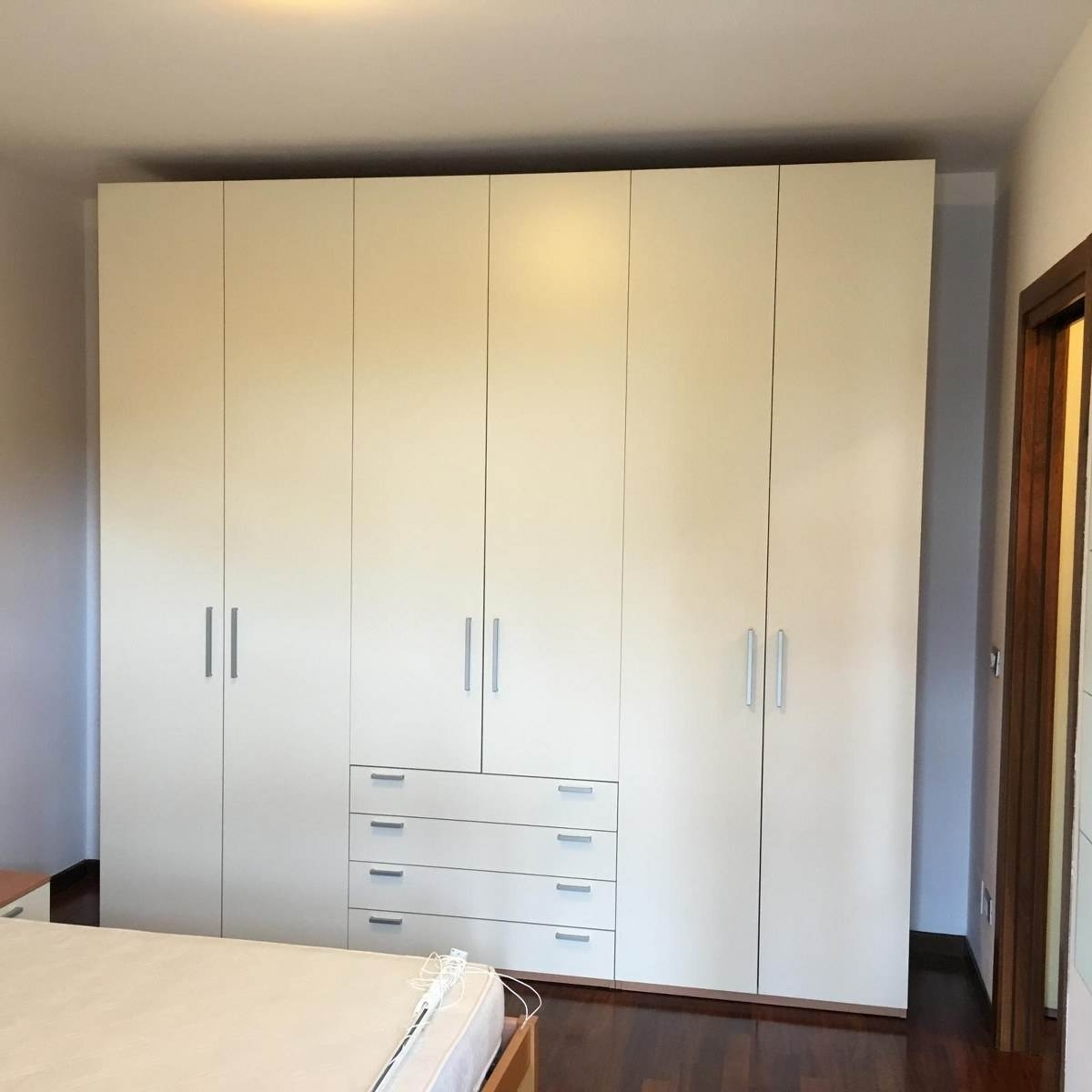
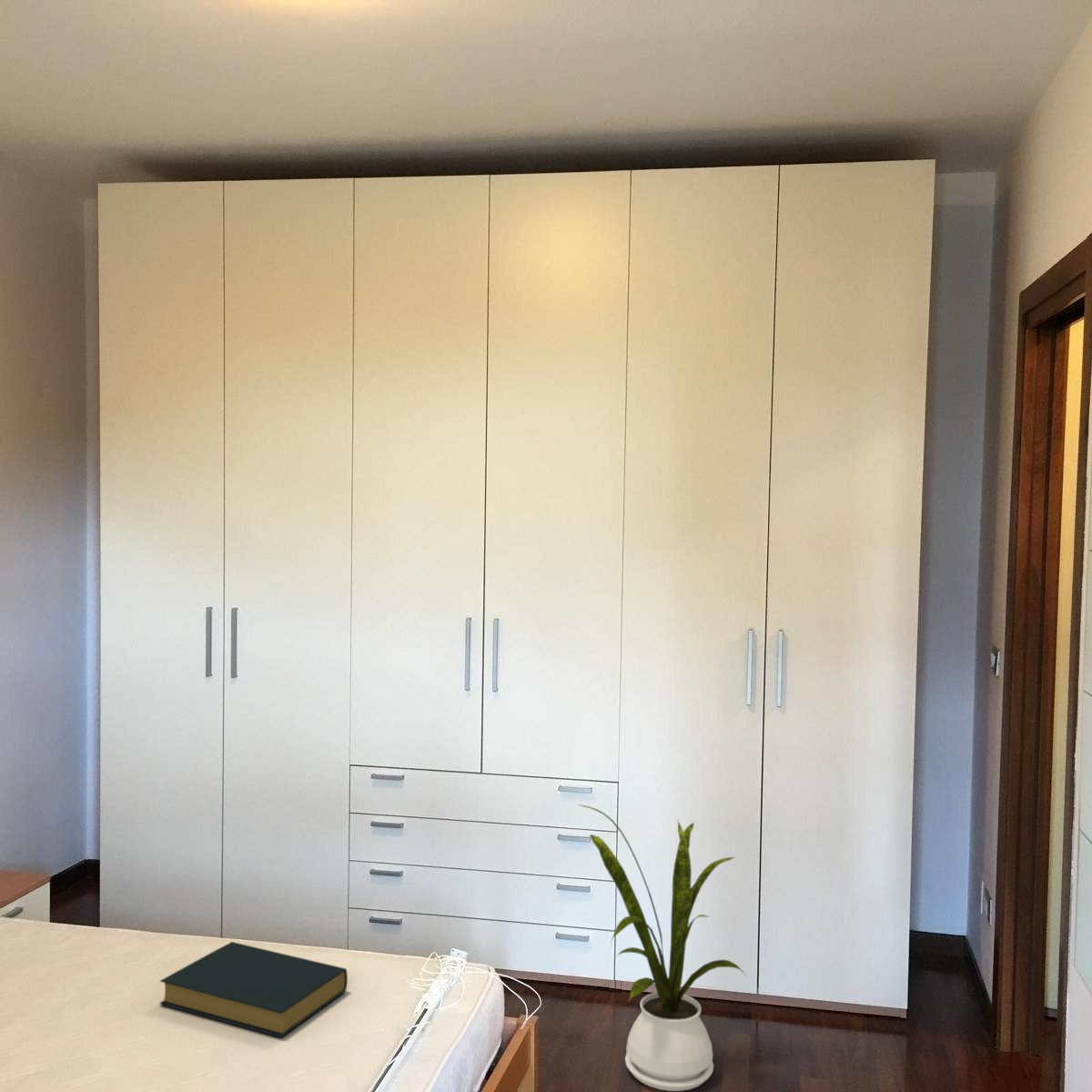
+ house plant [577,804,747,1092]
+ hardback book [158,941,349,1038]
